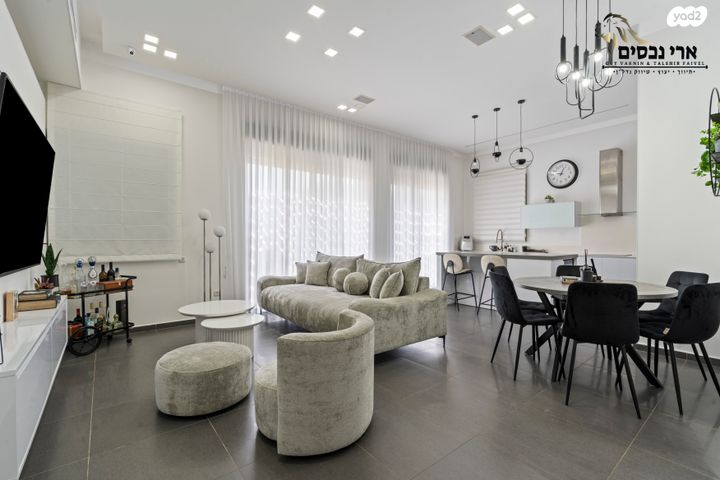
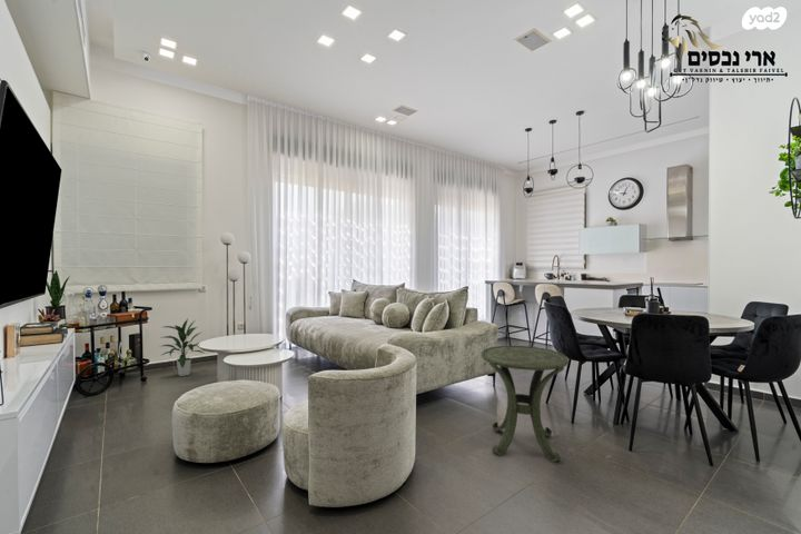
+ side table [479,345,570,463]
+ indoor plant [158,317,206,377]
